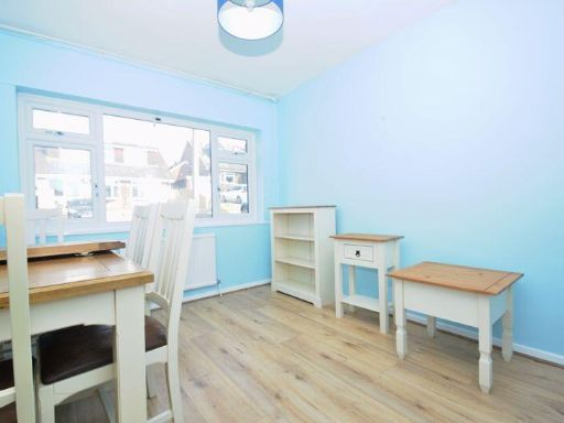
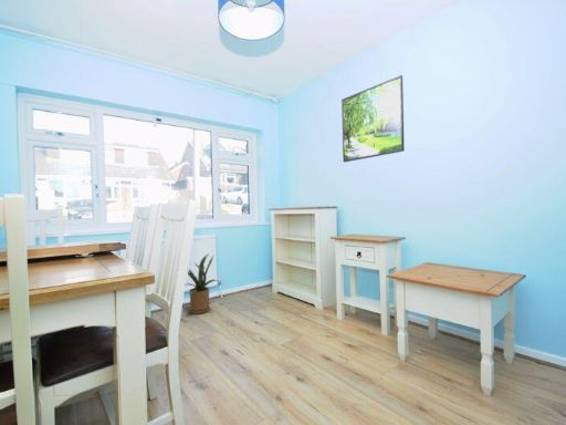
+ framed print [340,74,406,163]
+ house plant [186,253,217,315]
